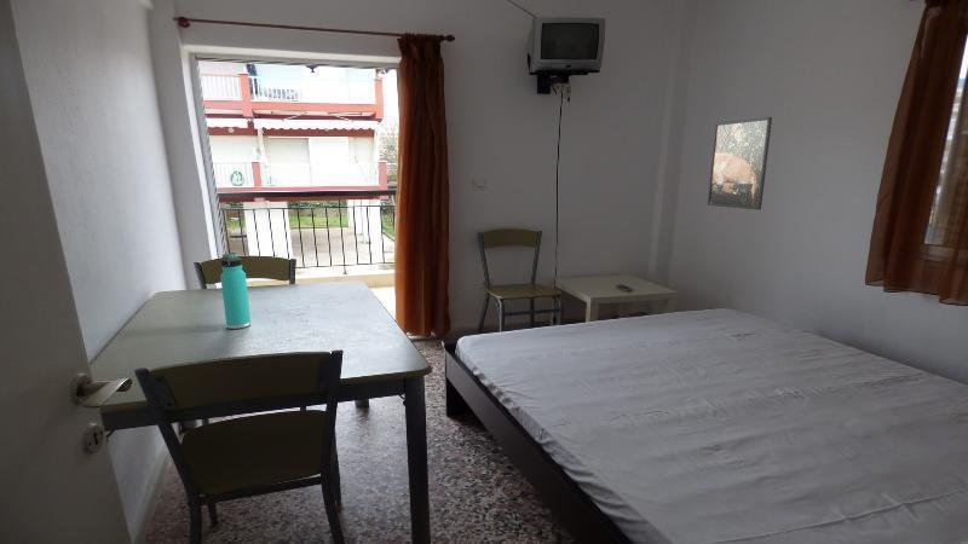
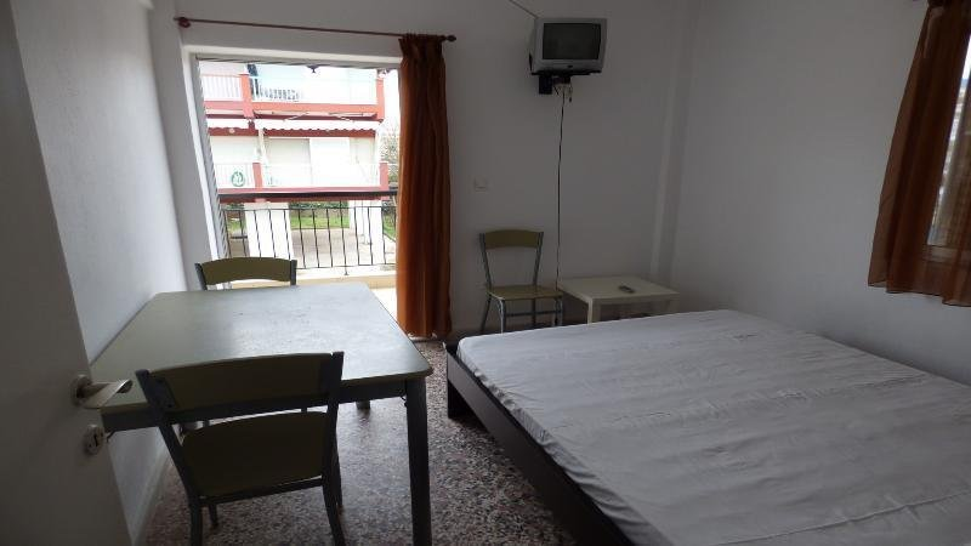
- thermos bottle [219,251,252,330]
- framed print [707,116,773,212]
